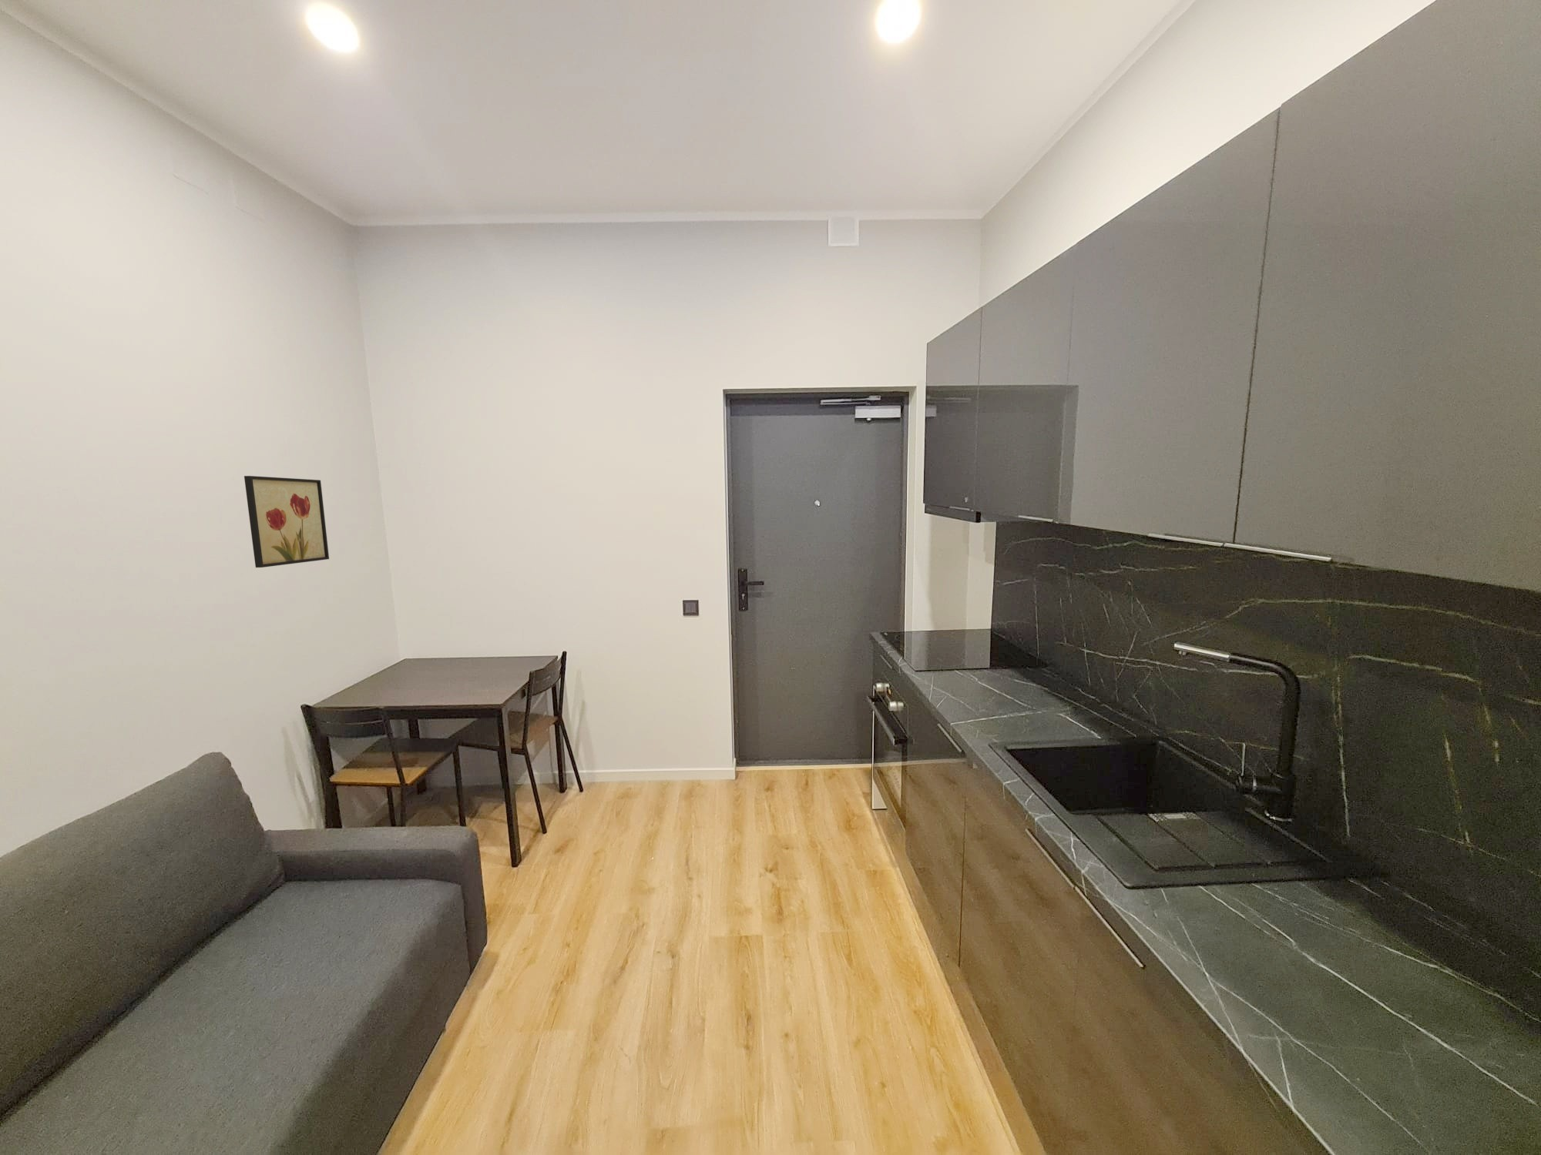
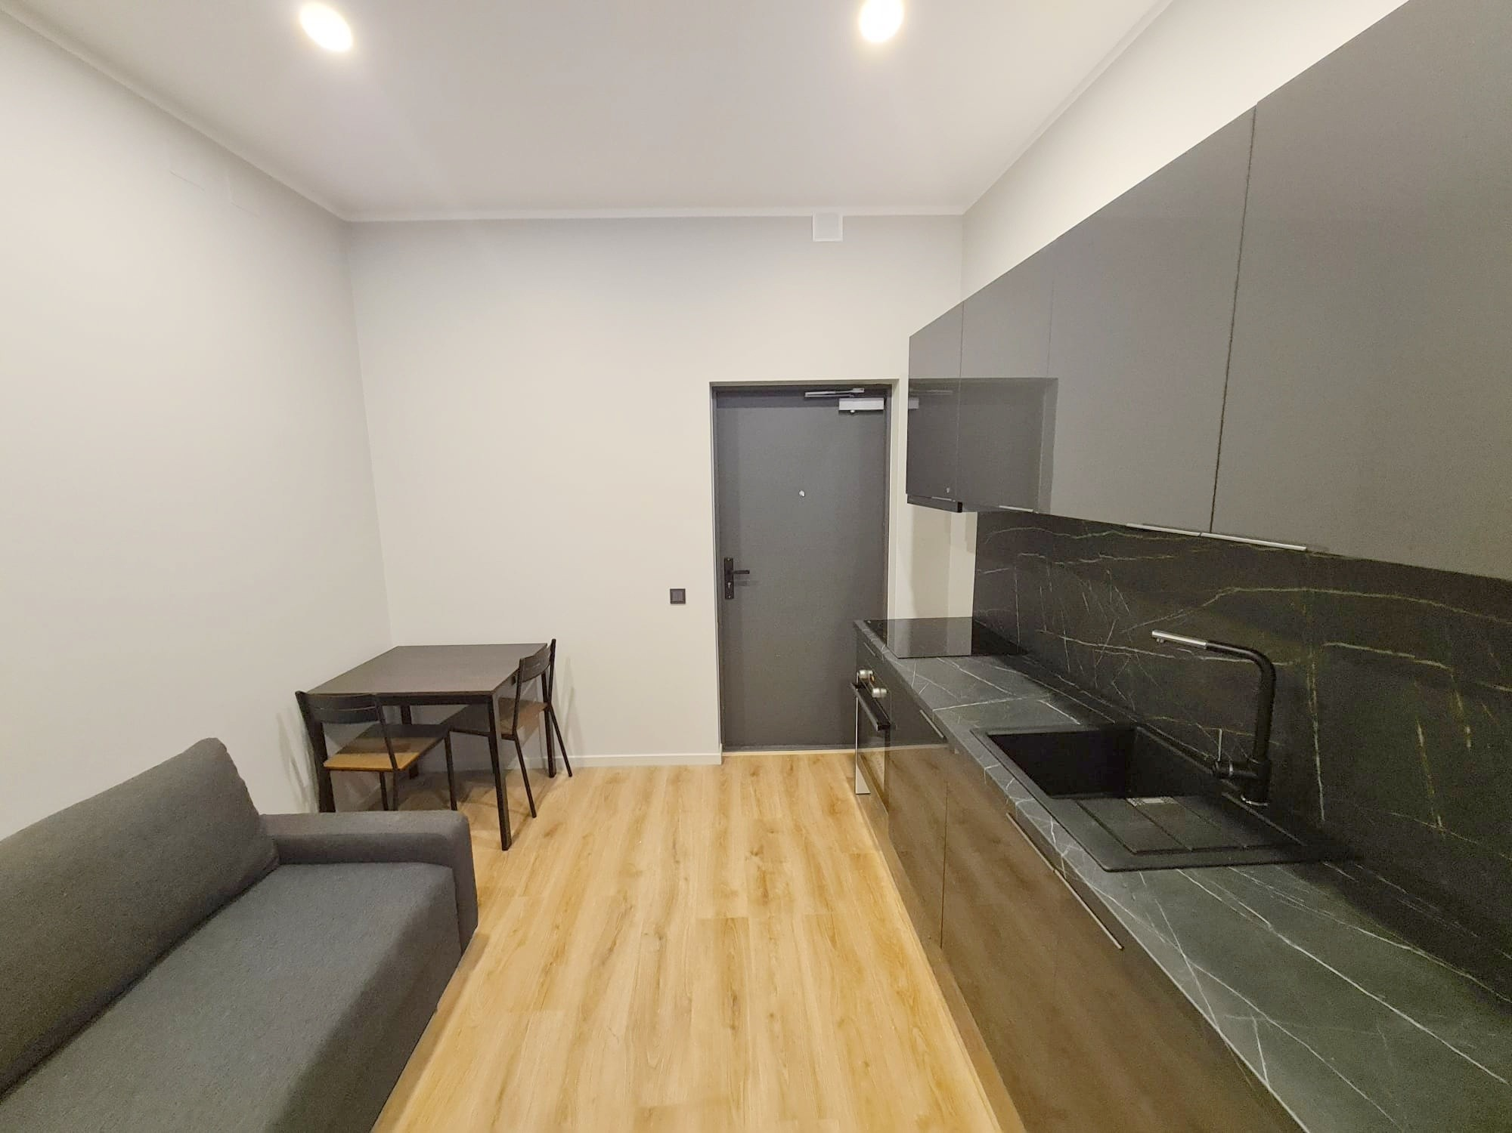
- wall art [244,476,330,568]
